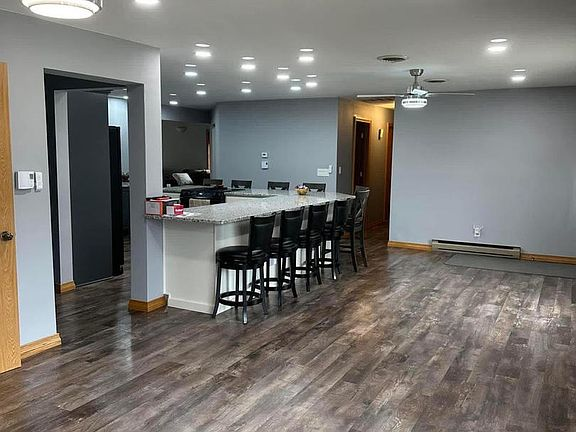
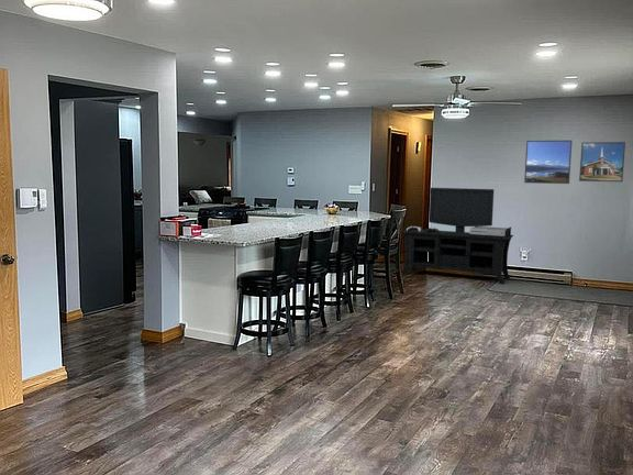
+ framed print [578,141,626,183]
+ media console [400,187,514,285]
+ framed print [523,140,573,185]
